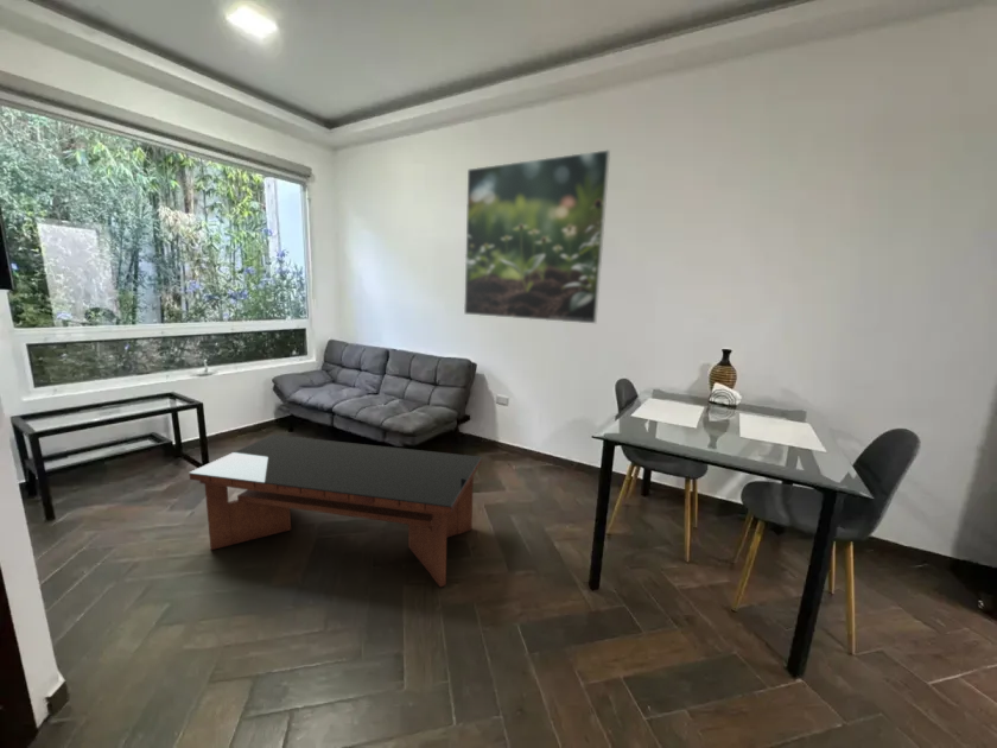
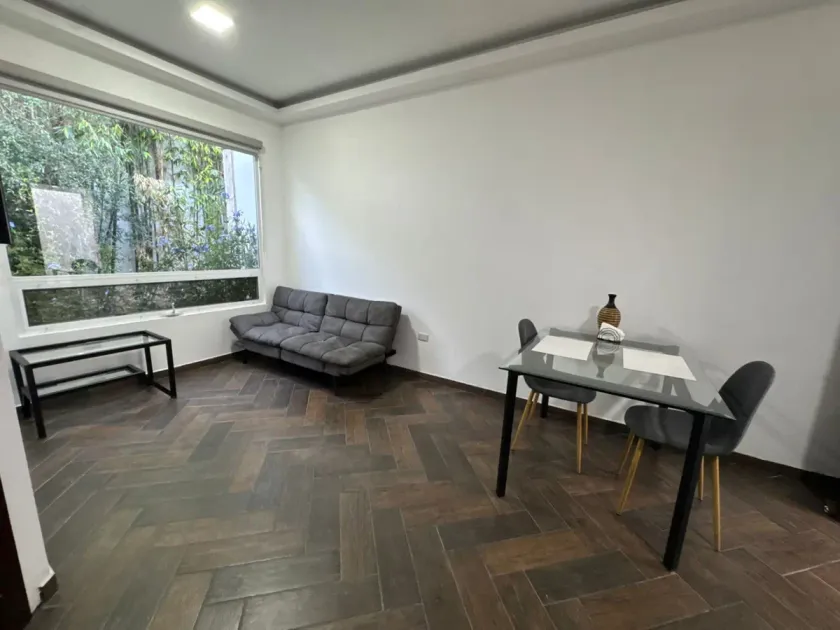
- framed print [463,148,611,324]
- coffee table [188,433,483,588]
